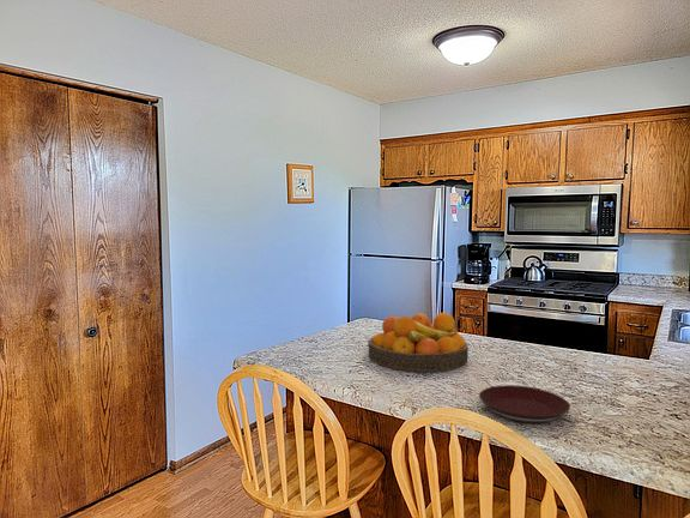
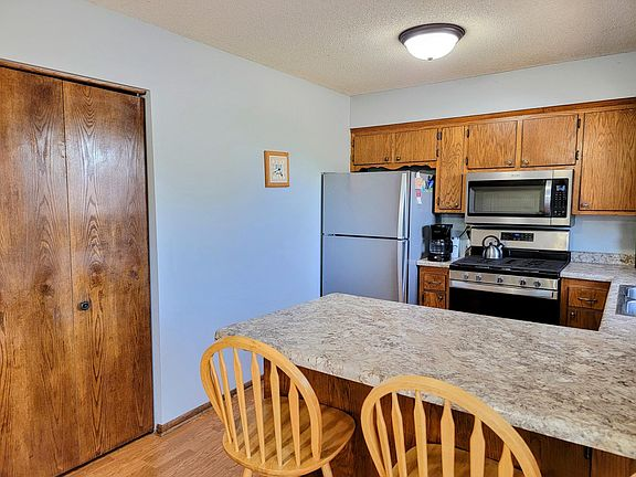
- fruit bowl [367,312,470,373]
- plate [478,384,571,424]
